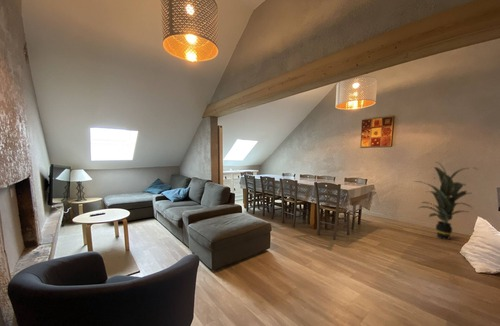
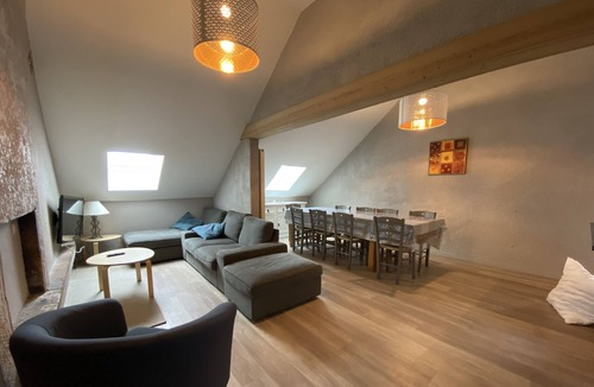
- indoor plant [413,161,479,241]
